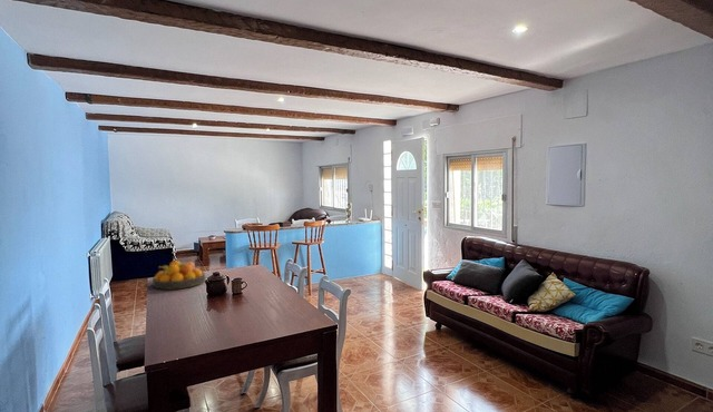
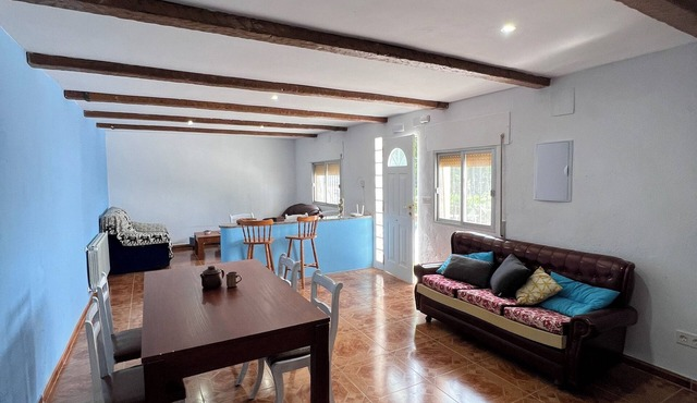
- fruit bowl [152,259,206,291]
